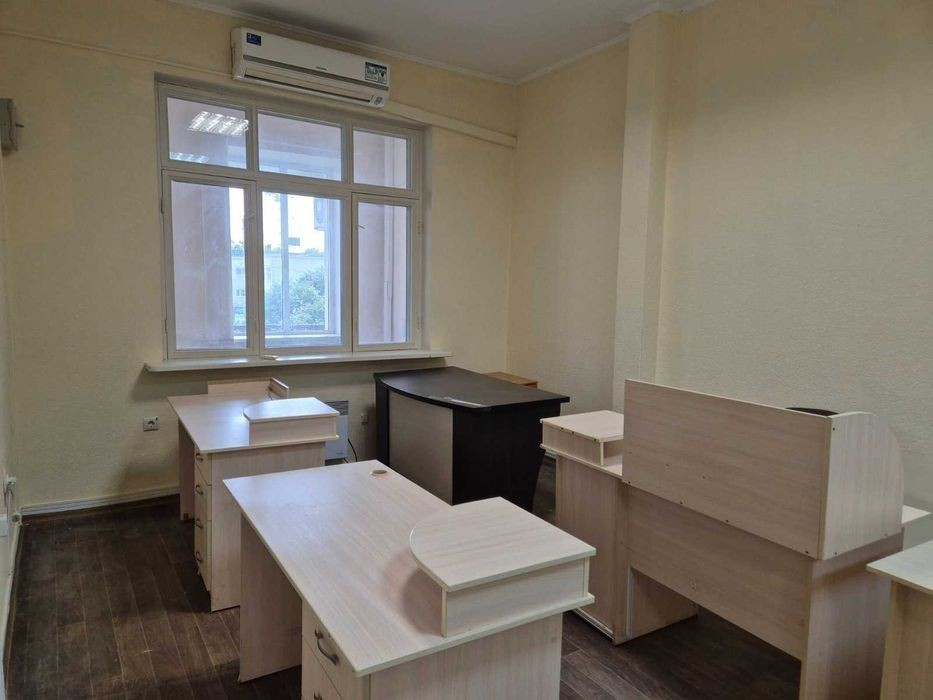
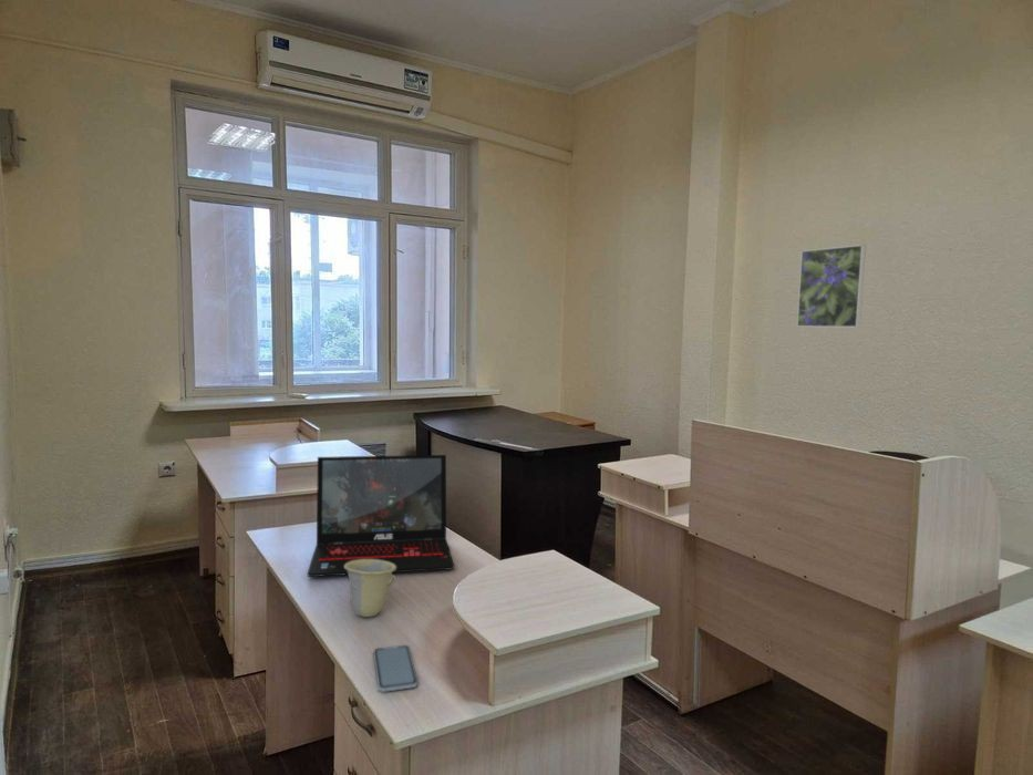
+ laptop [307,454,455,578]
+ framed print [796,244,867,329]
+ cup [344,559,397,618]
+ smartphone [372,644,419,693]
